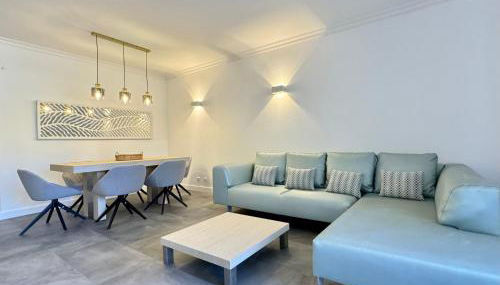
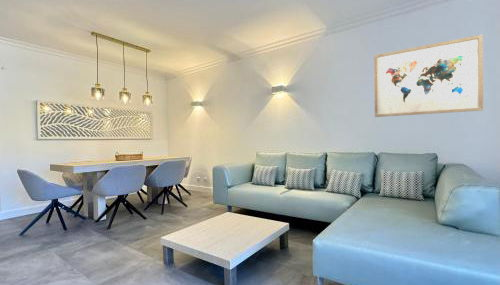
+ wall art [373,33,484,118]
